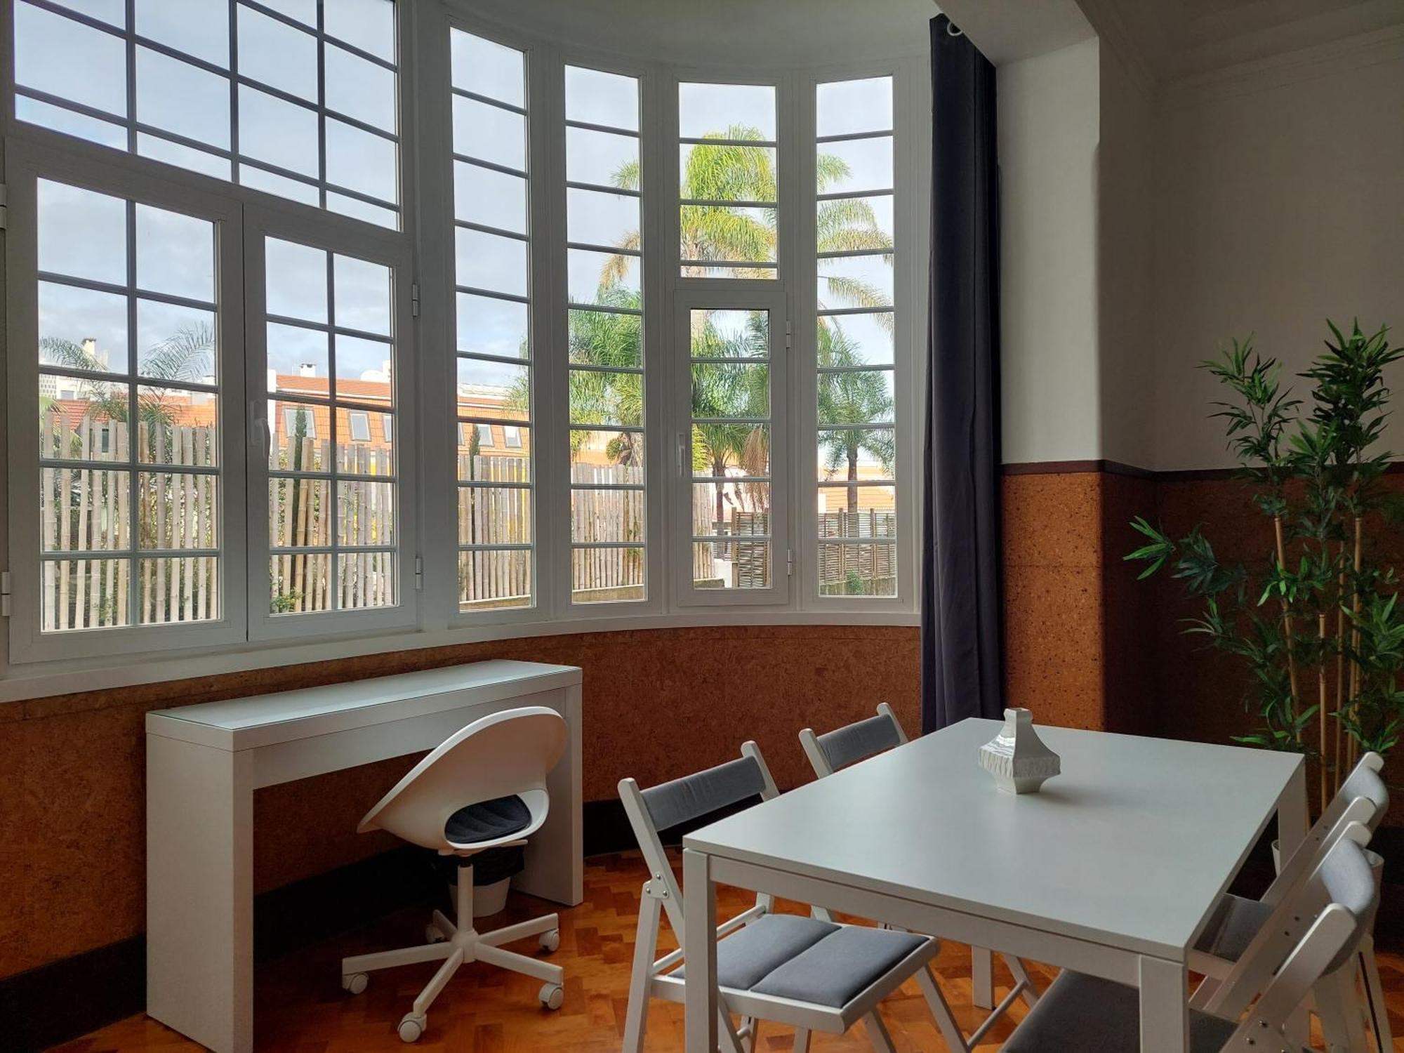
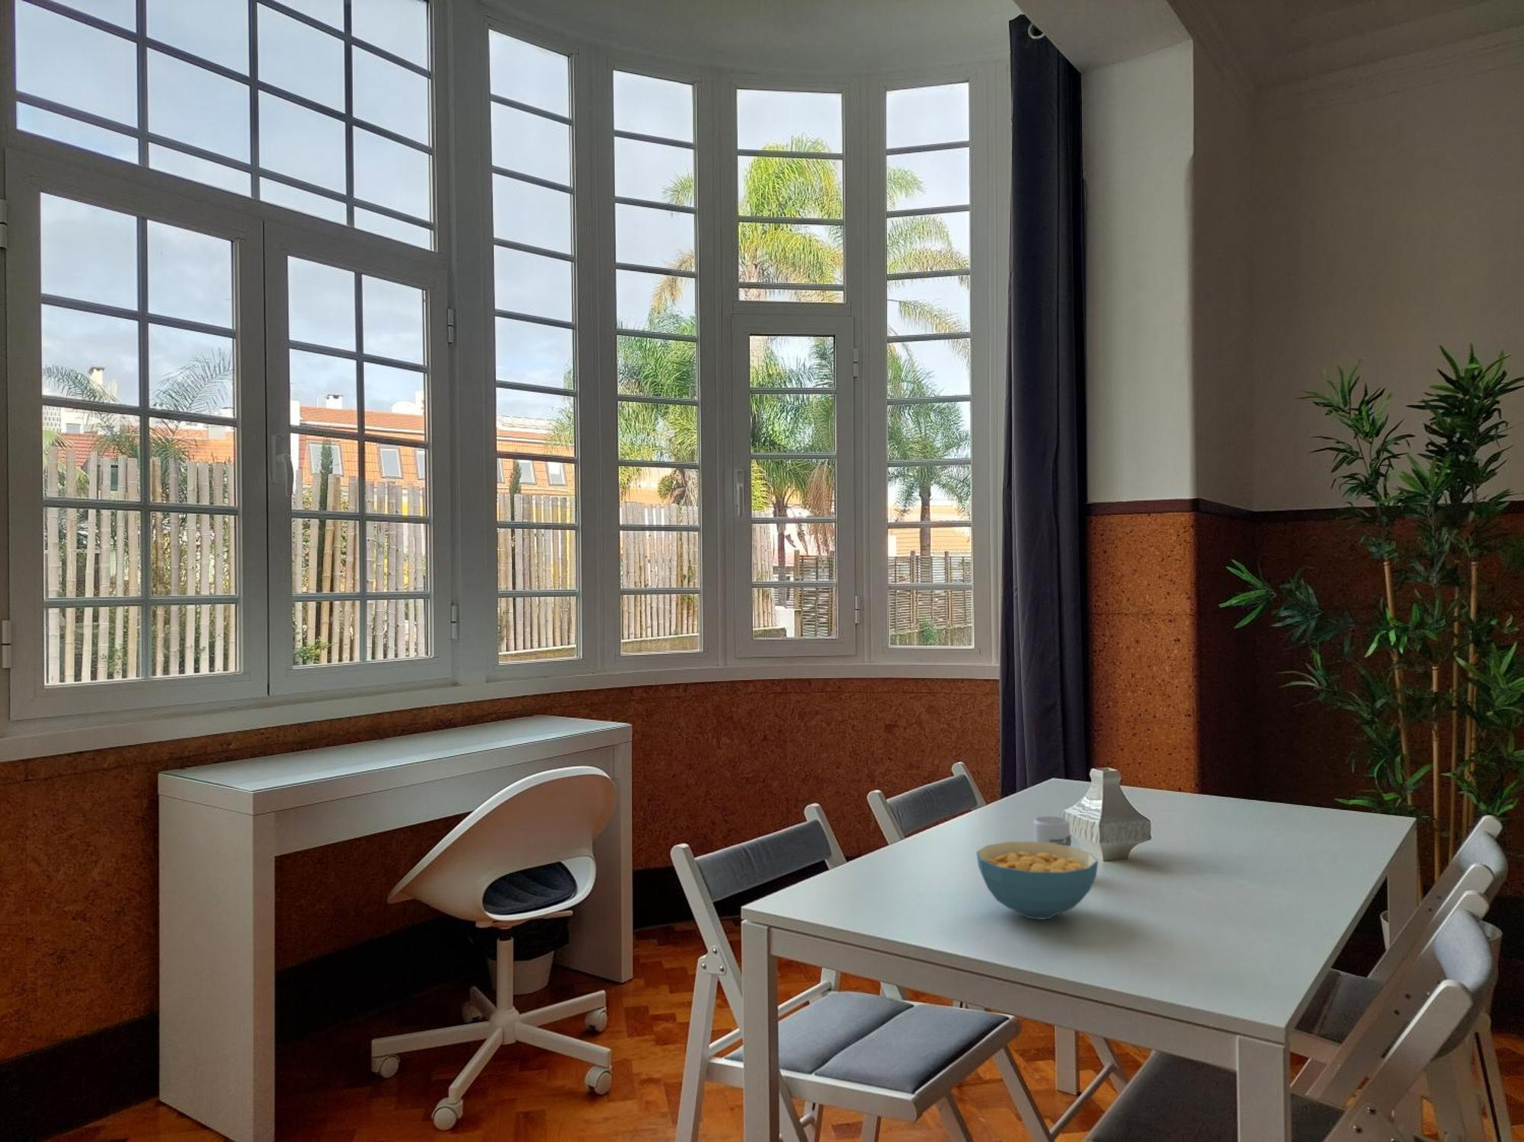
+ cup [1033,816,1072,847]
+ cereal bowl [976,841,1099,920]
